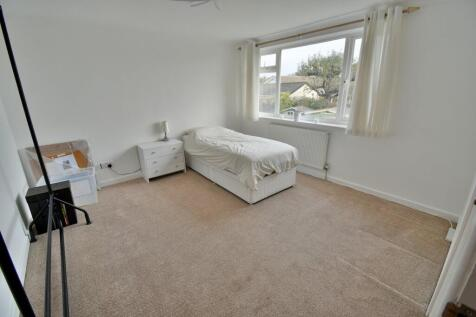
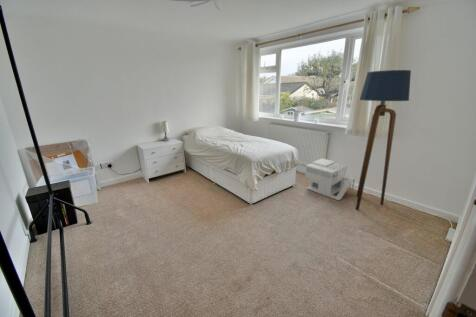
+ architectural model [304,158,356,201]
+ floor lamp [355,69,412,211]
